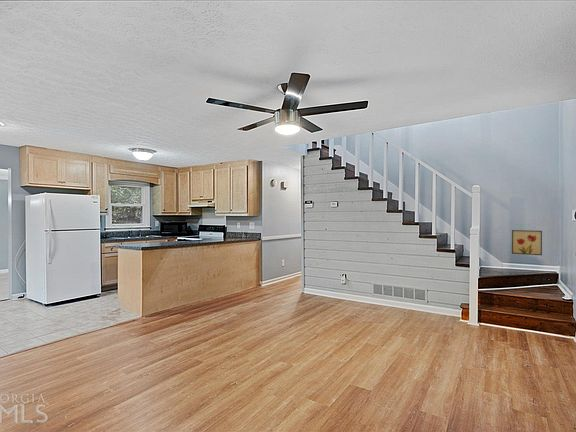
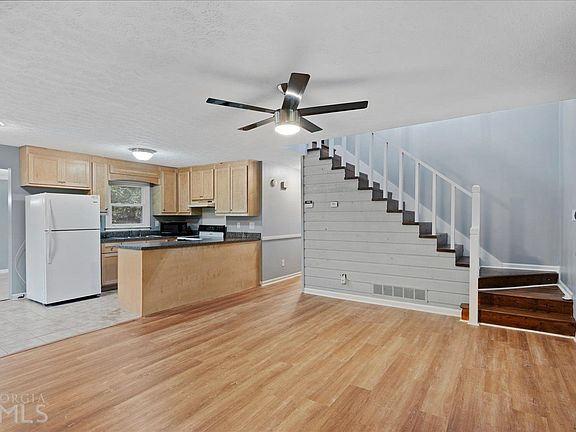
- wall art [511,229,543,256]
